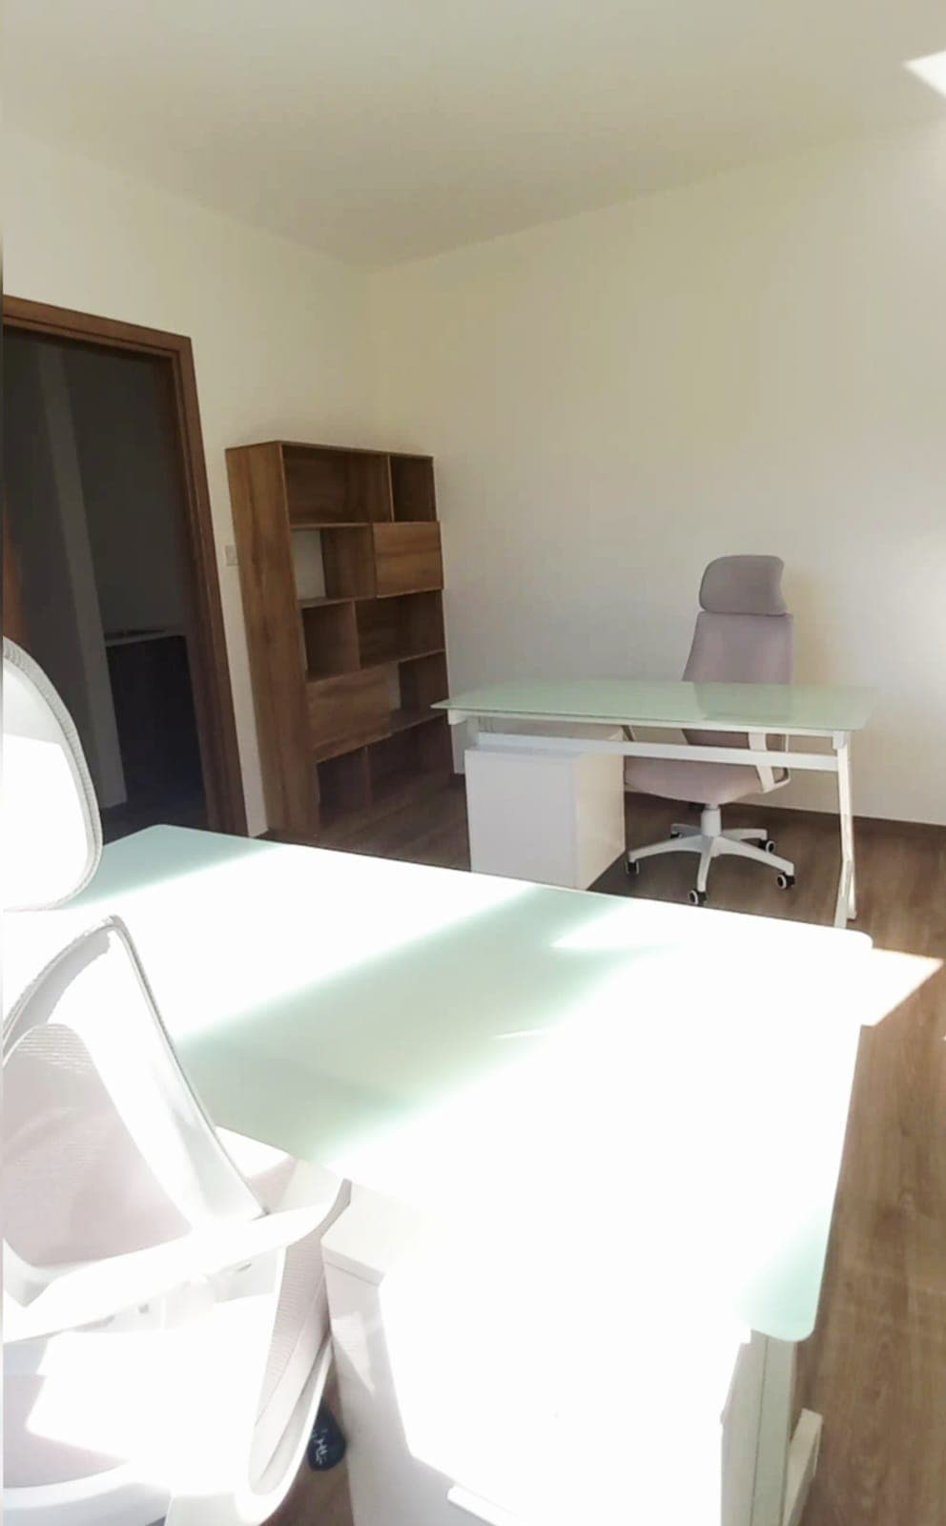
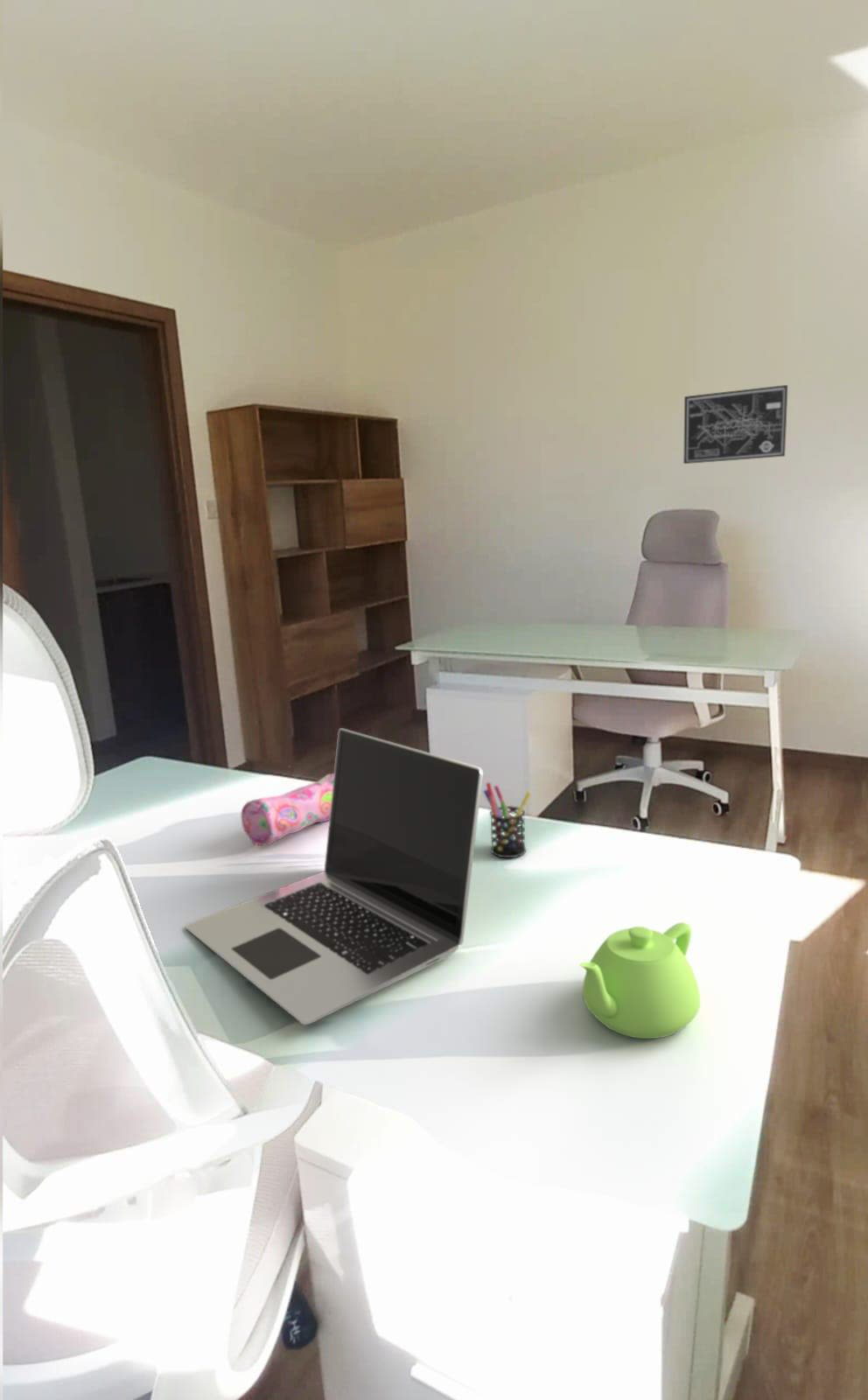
+ wall art [683,384,788,465]
+ pencil case [241,773,334,846]
+ pen holder [482,781,532,858]
+ teapot [579,921,701,1040]
+ laptop [185,727,484,1026]
